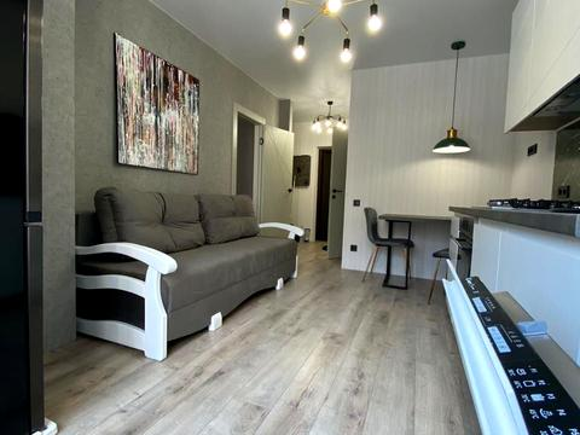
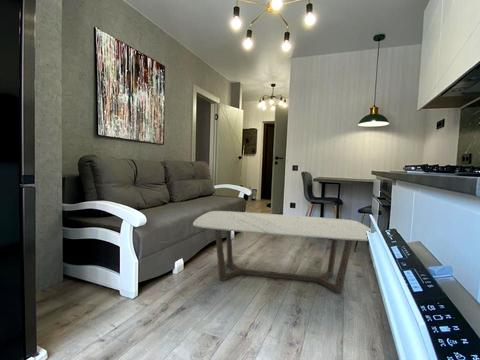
+ coffee table [192,210,372,295]
